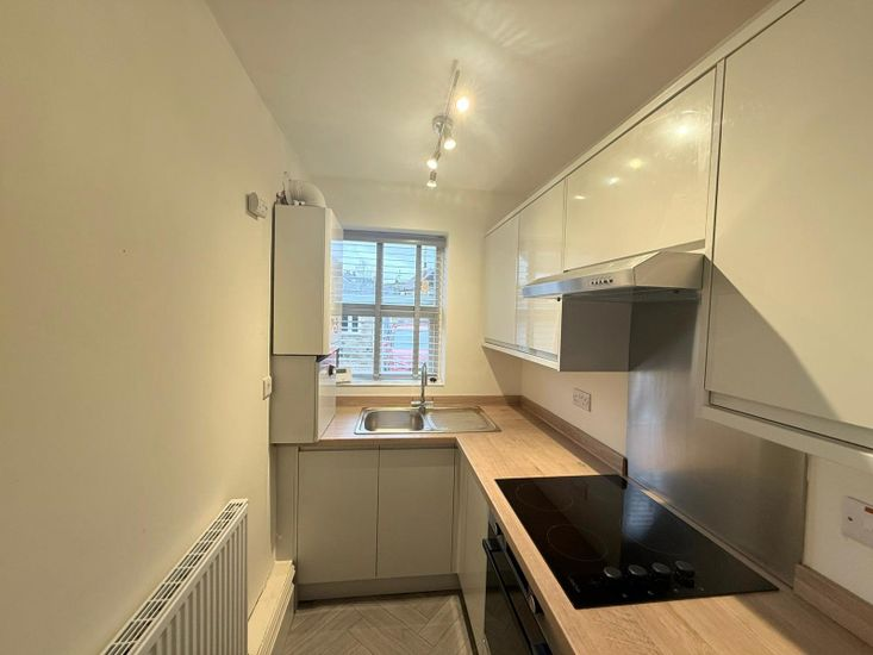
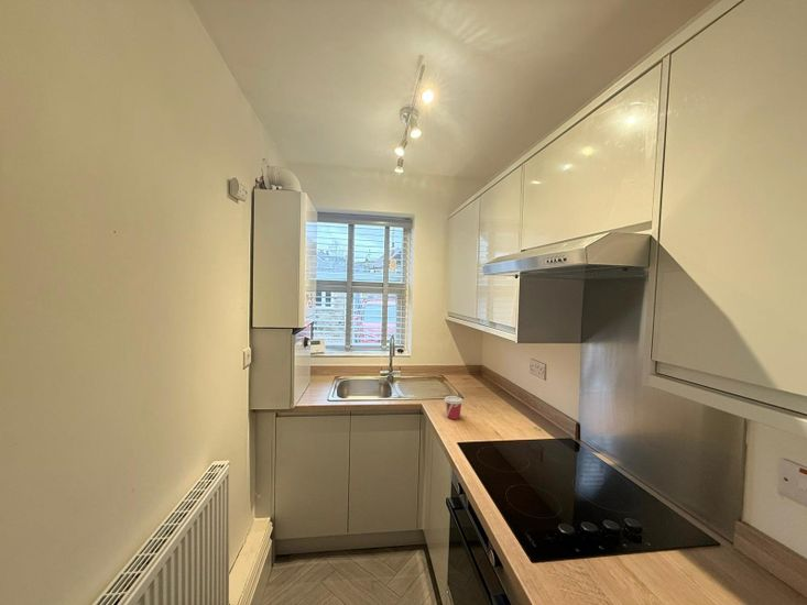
+ cup [444,395,464,420]
